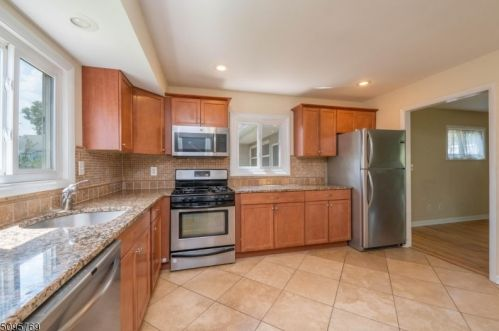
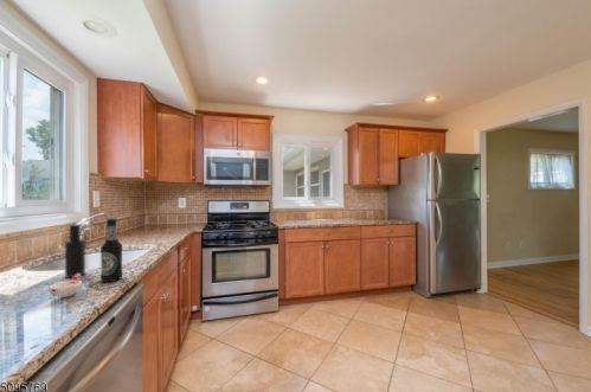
+ cup [49,274,83,298]
+ soap dispenser [64,223,86,278]
+ bottle [99,217,123,283]
